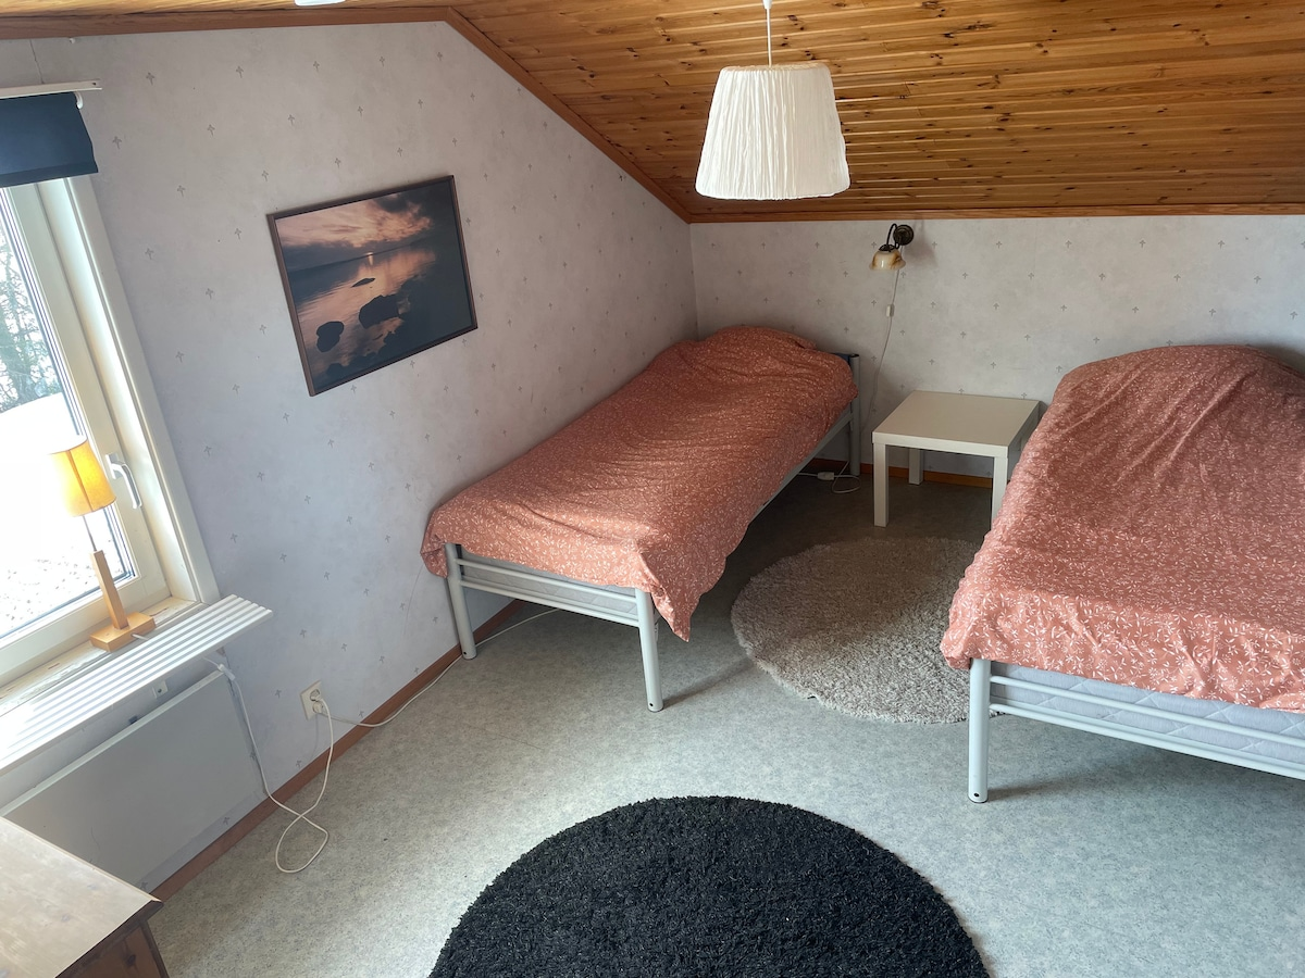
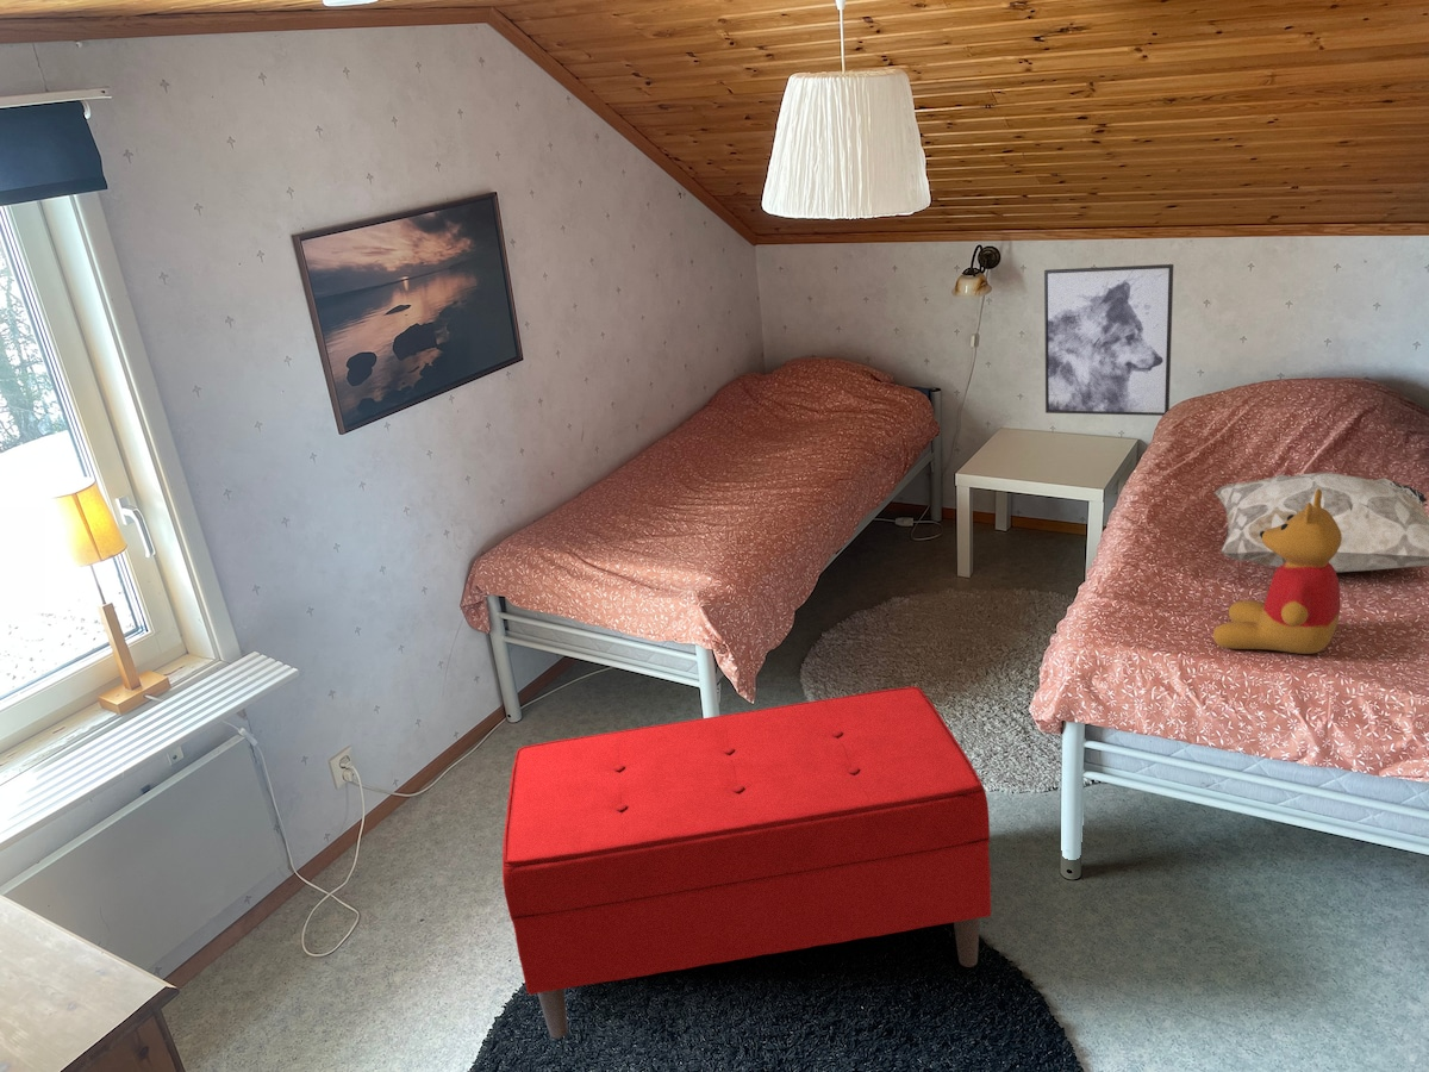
+ stuffed bear [1212,490,1342,655]
+ bench [501,686,992,1040]
+ wall art [1043,263,1174,417]
+ decorative pillow [1213,472,1429,574]
